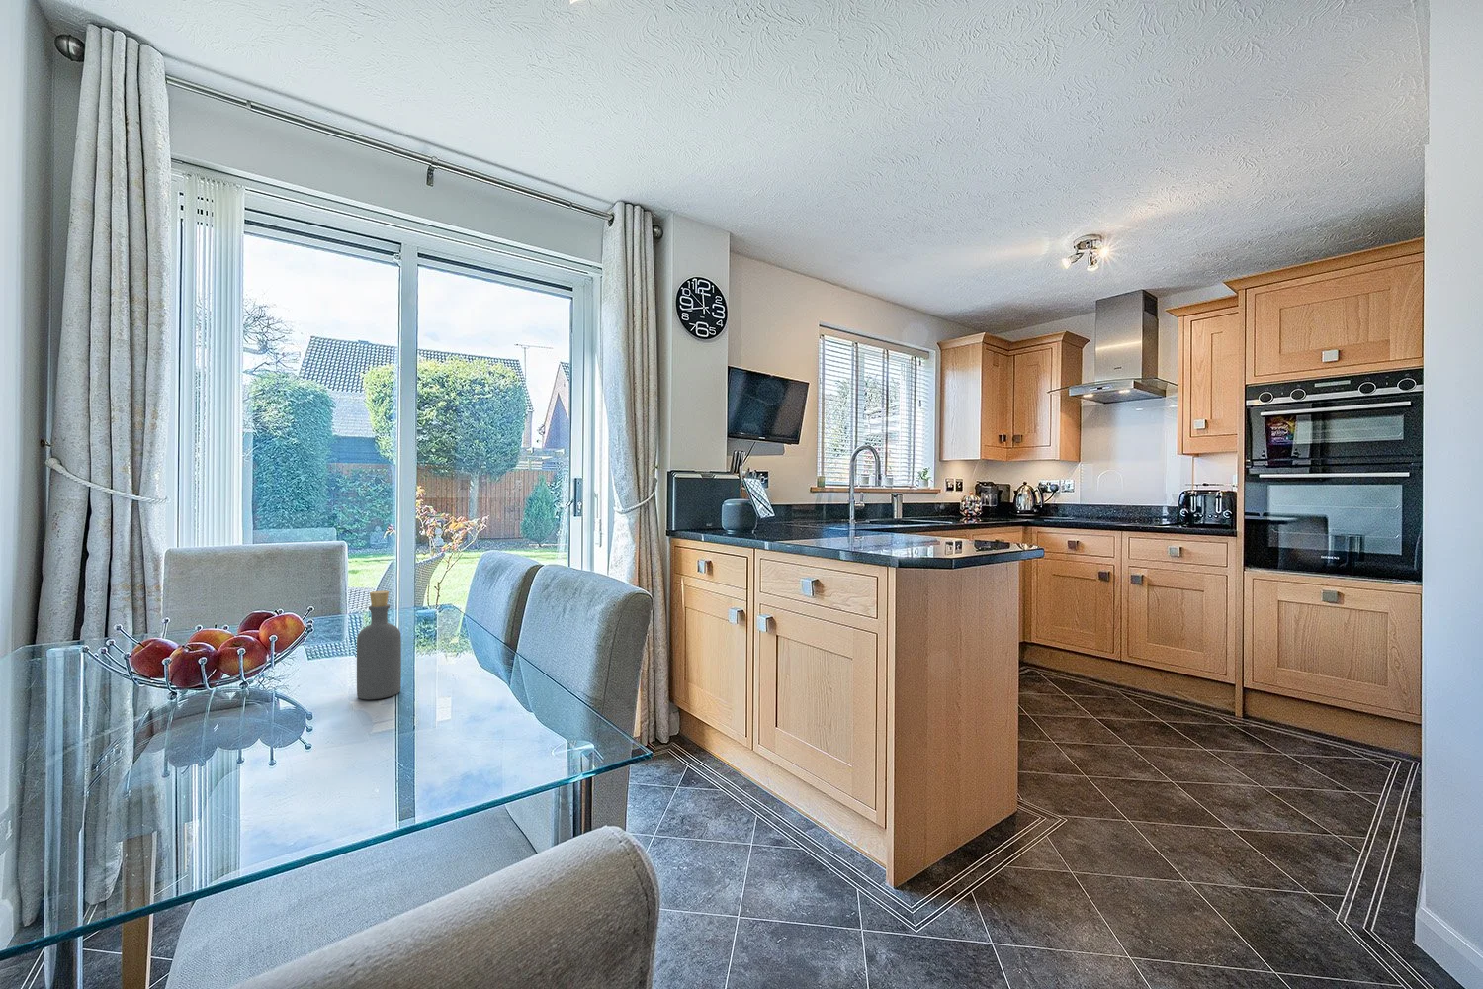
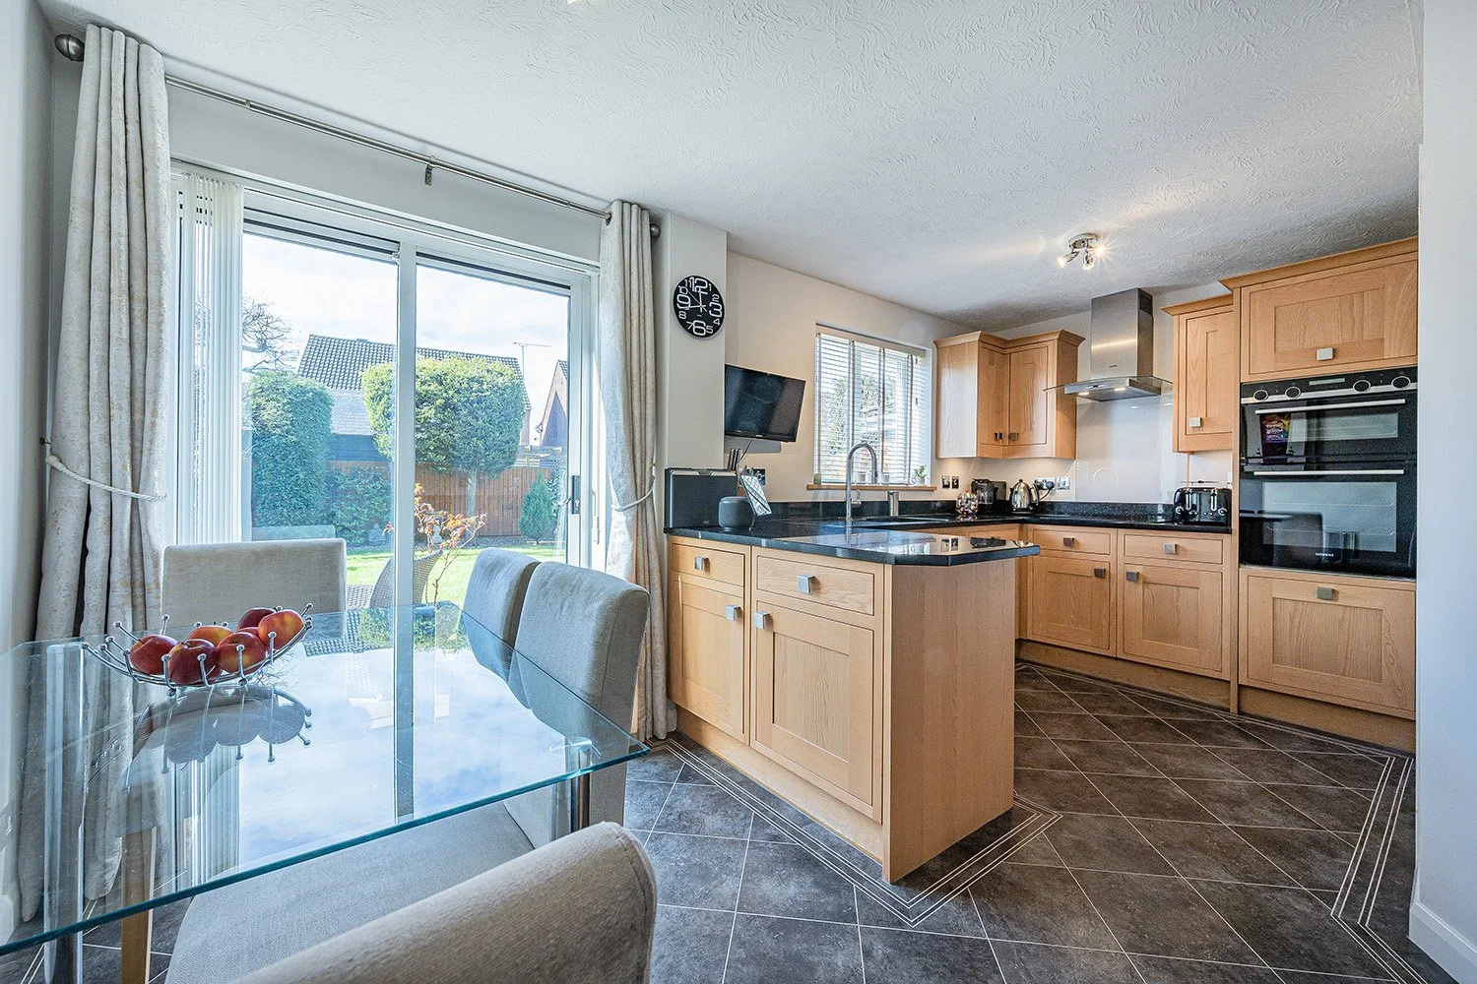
- bottle [356,589,403,700]
